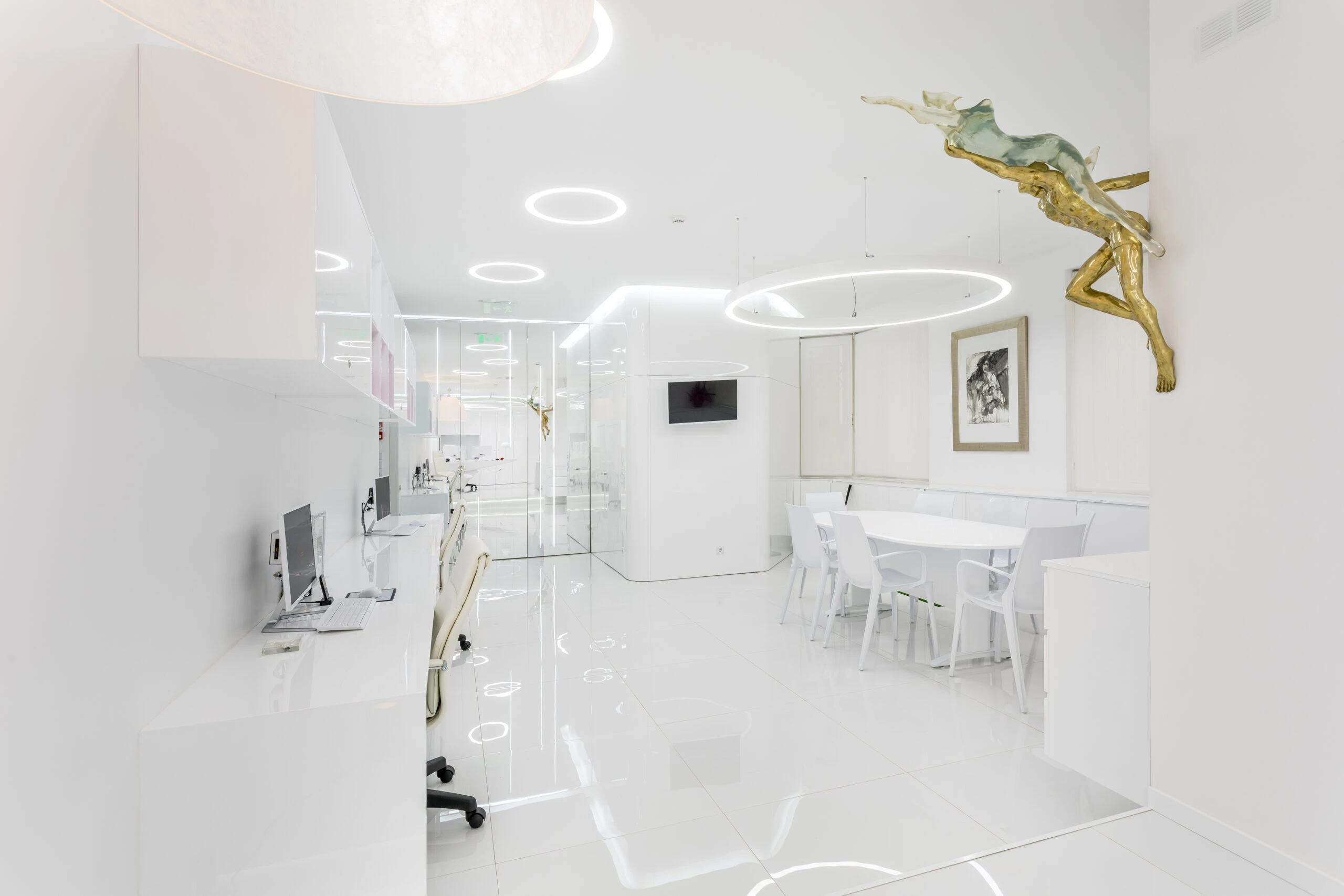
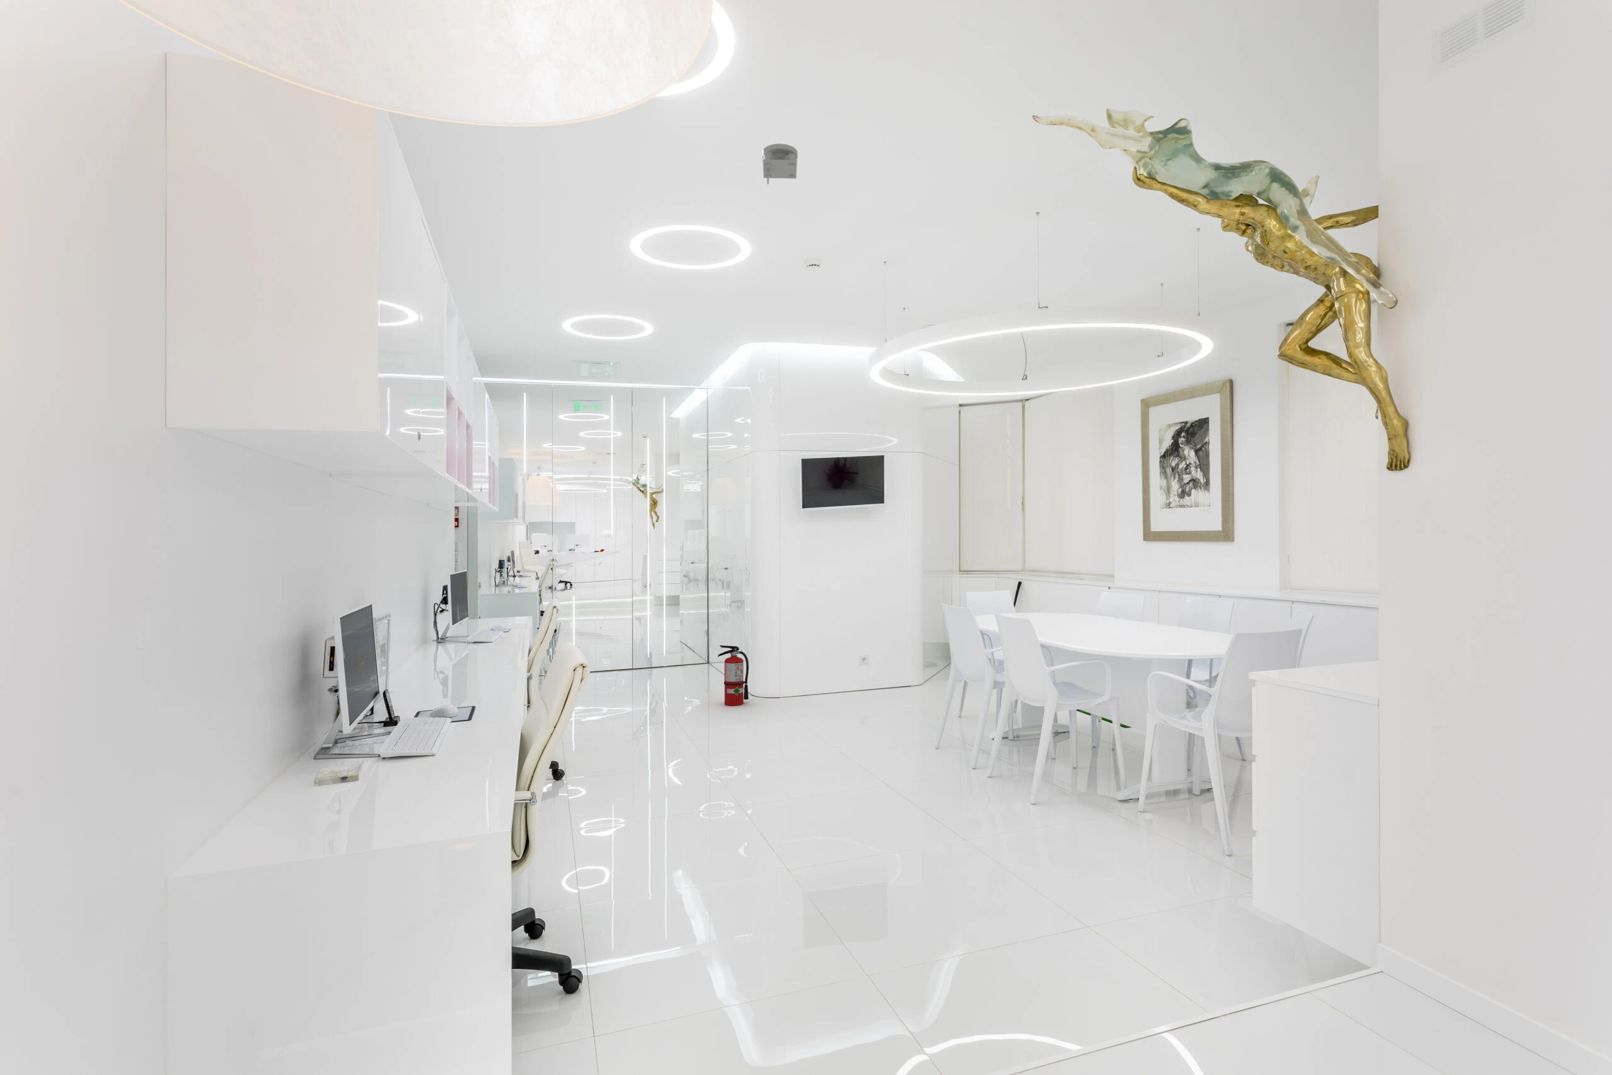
+ smoke detector [762,143,799,185]
+ fire extinguisher [717,644,750,707]
